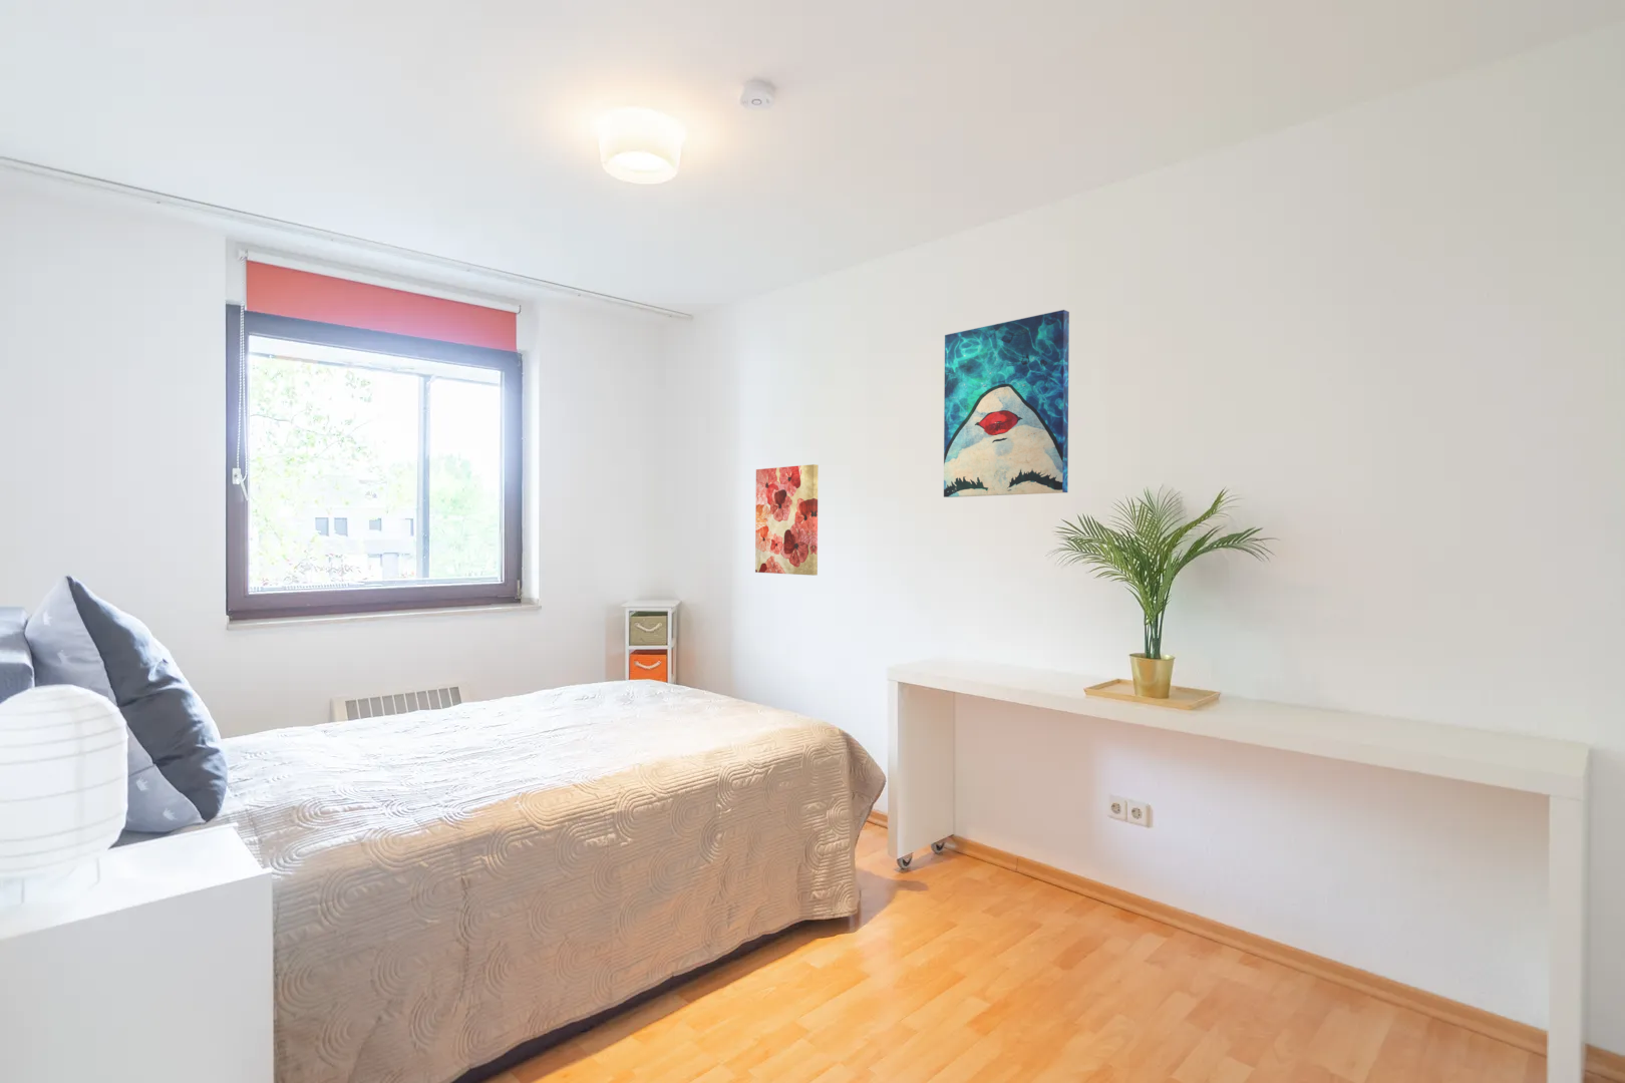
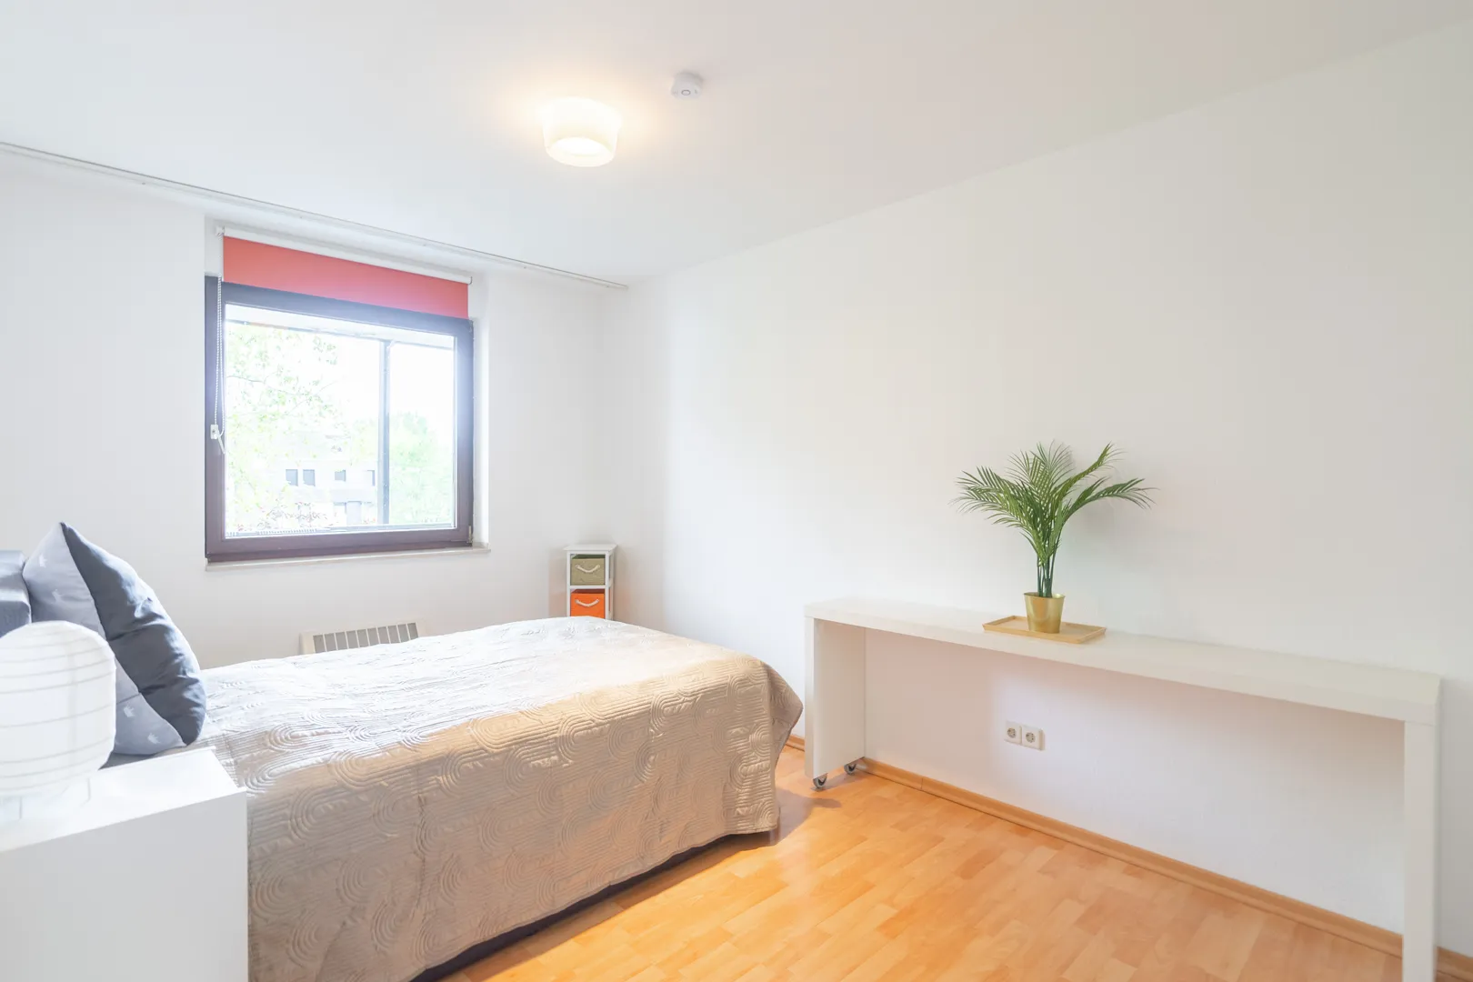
- wall art [943,309,1070,498]
- wall art [754,463,820,577]
